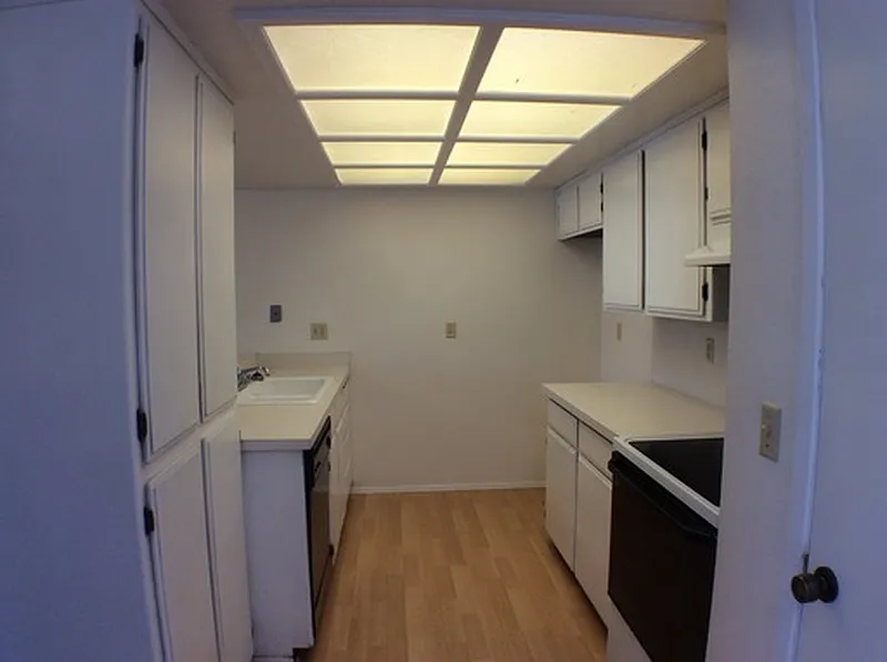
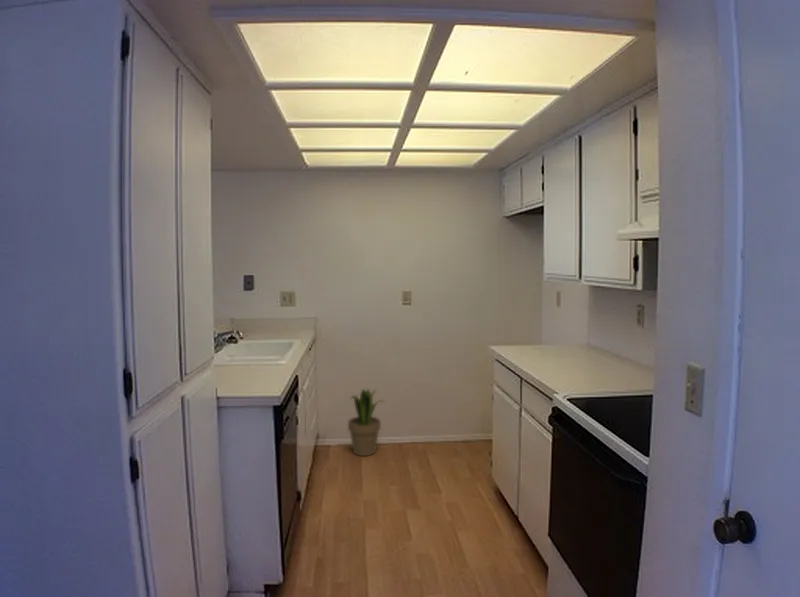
+ potted plant [347,387,386,457]
